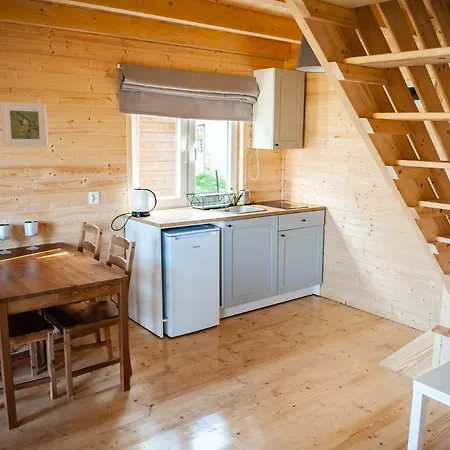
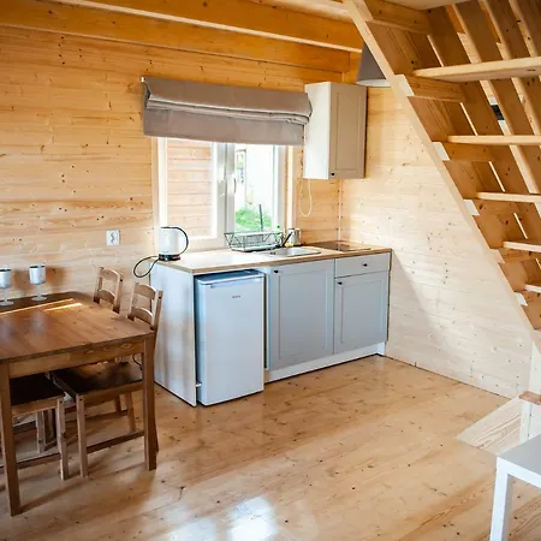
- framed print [0,101,49,148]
